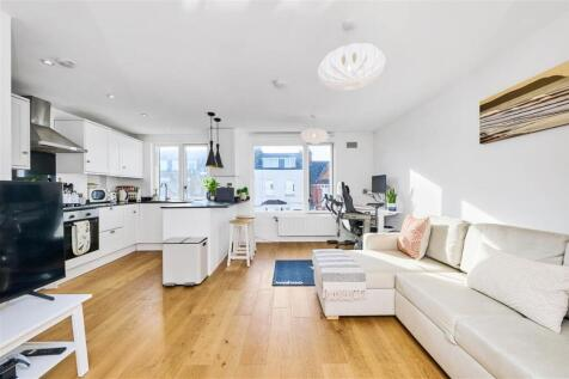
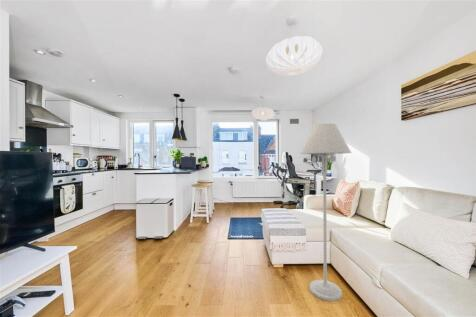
+ floor lamp [299,123,352,302]
